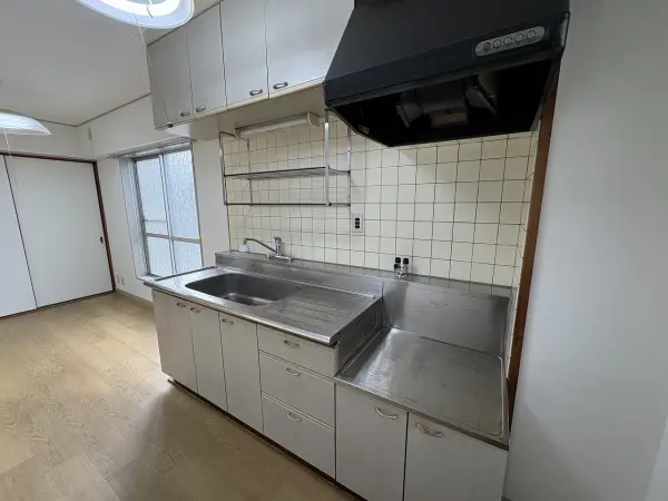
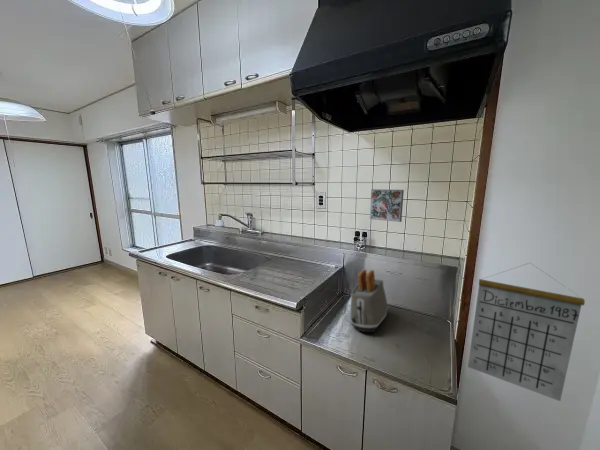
+ calendar [467,262,586,402]
+ decorative tile [369,188,405,223]
+ toaster [349,268,389,334]
